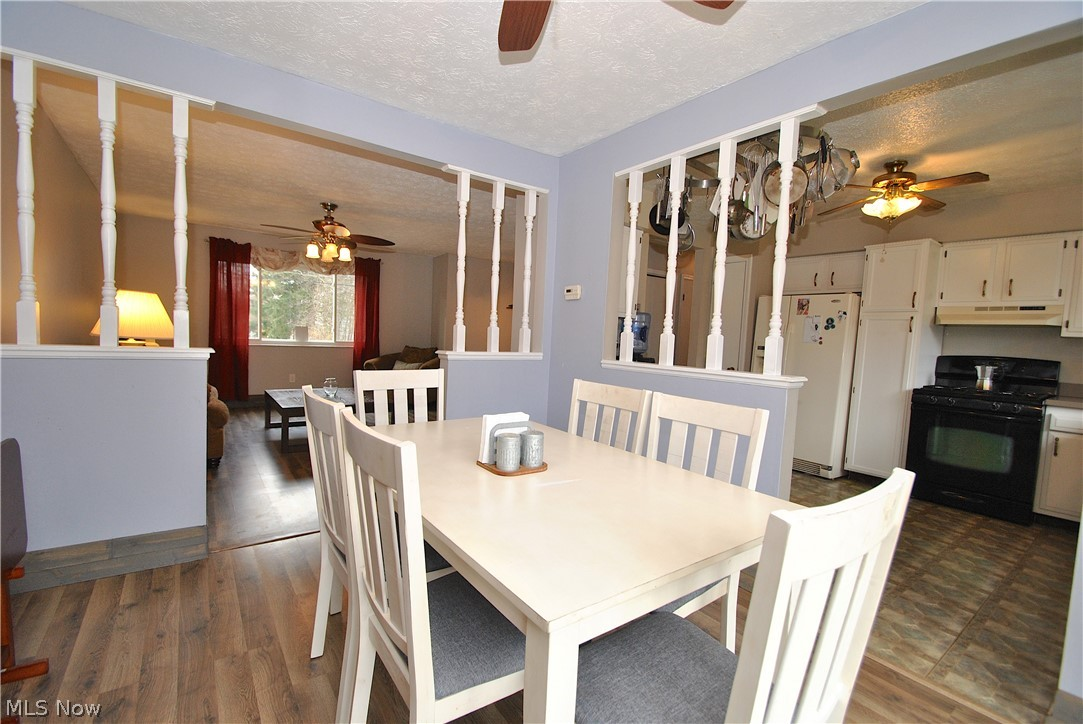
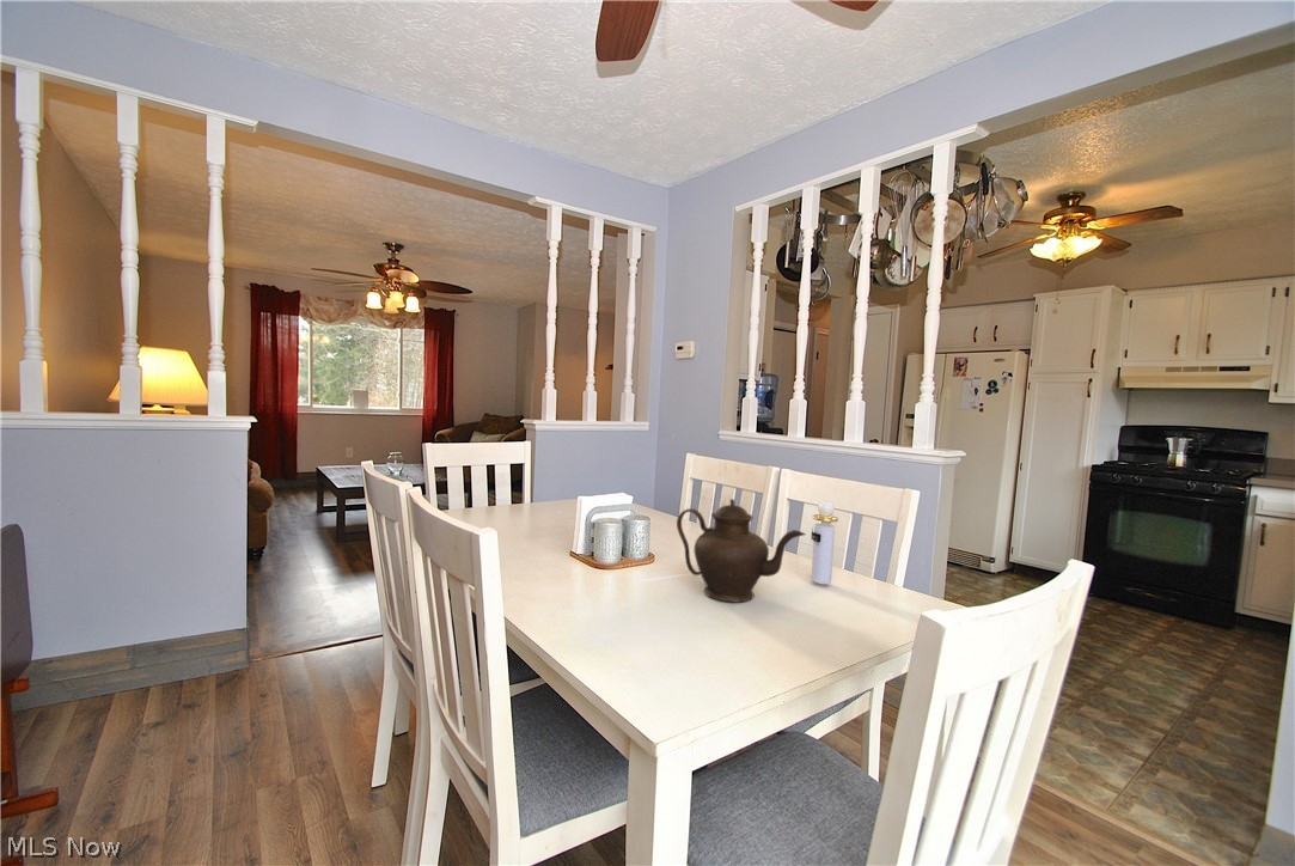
+ perfume bottle [810,500,839,585]
+ teapot [676,498,807,604]
